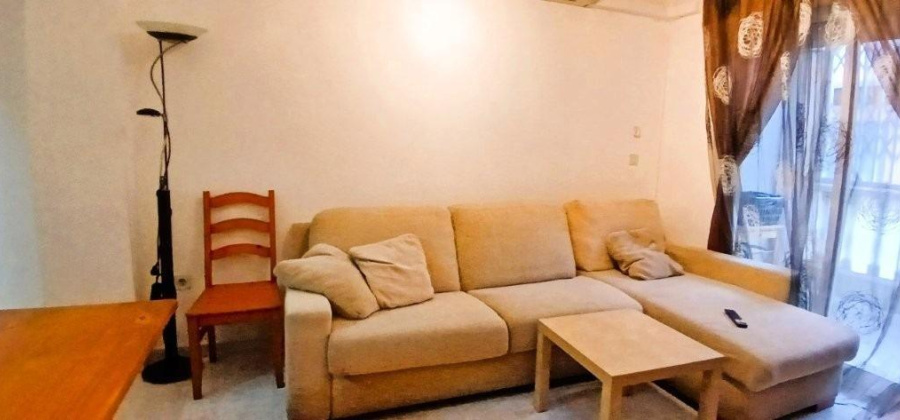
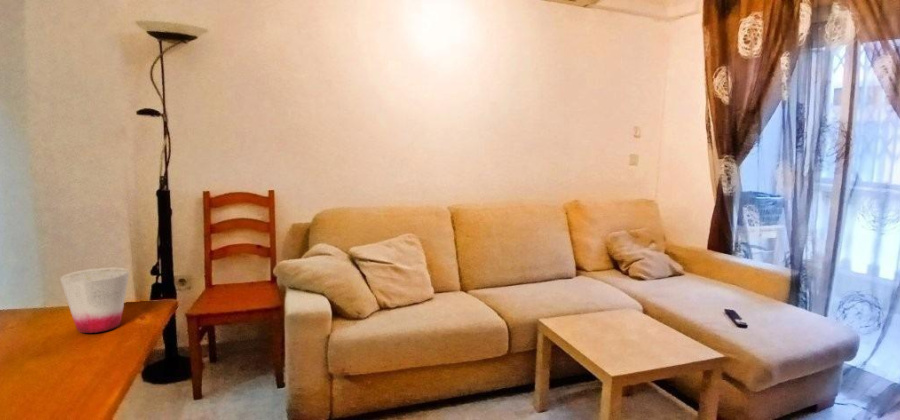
+ cup [59,267,130,334]
